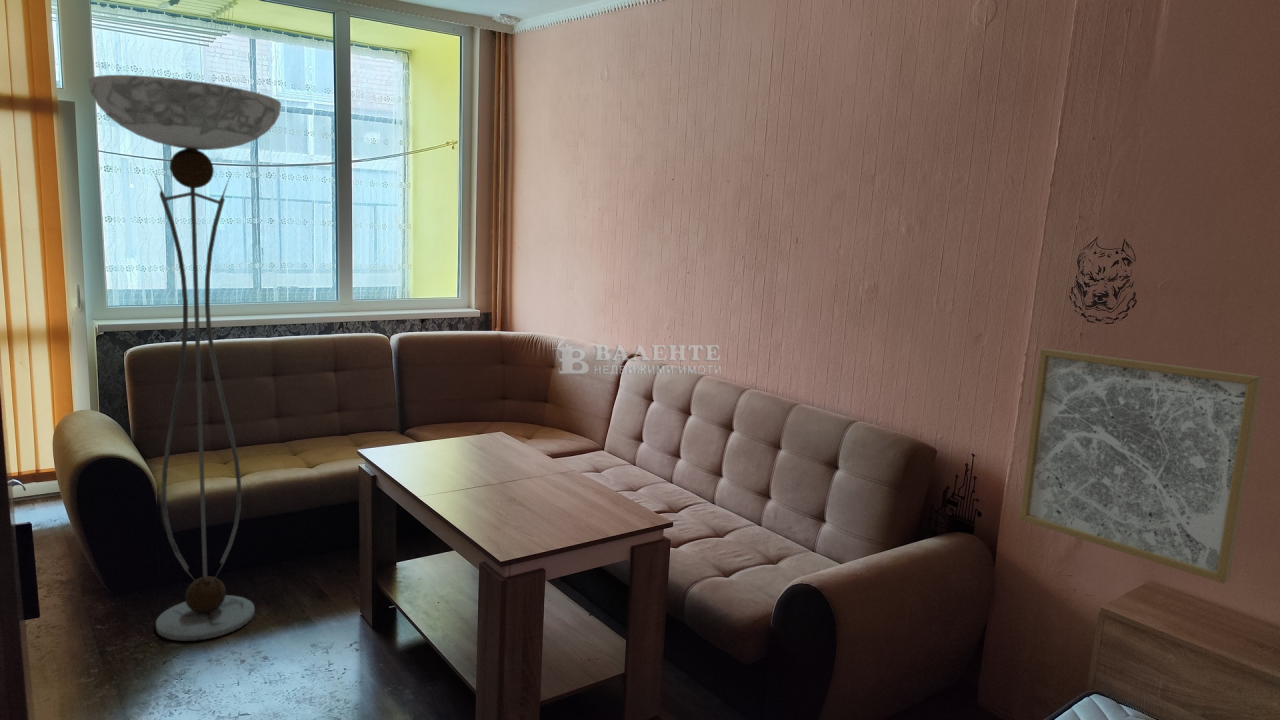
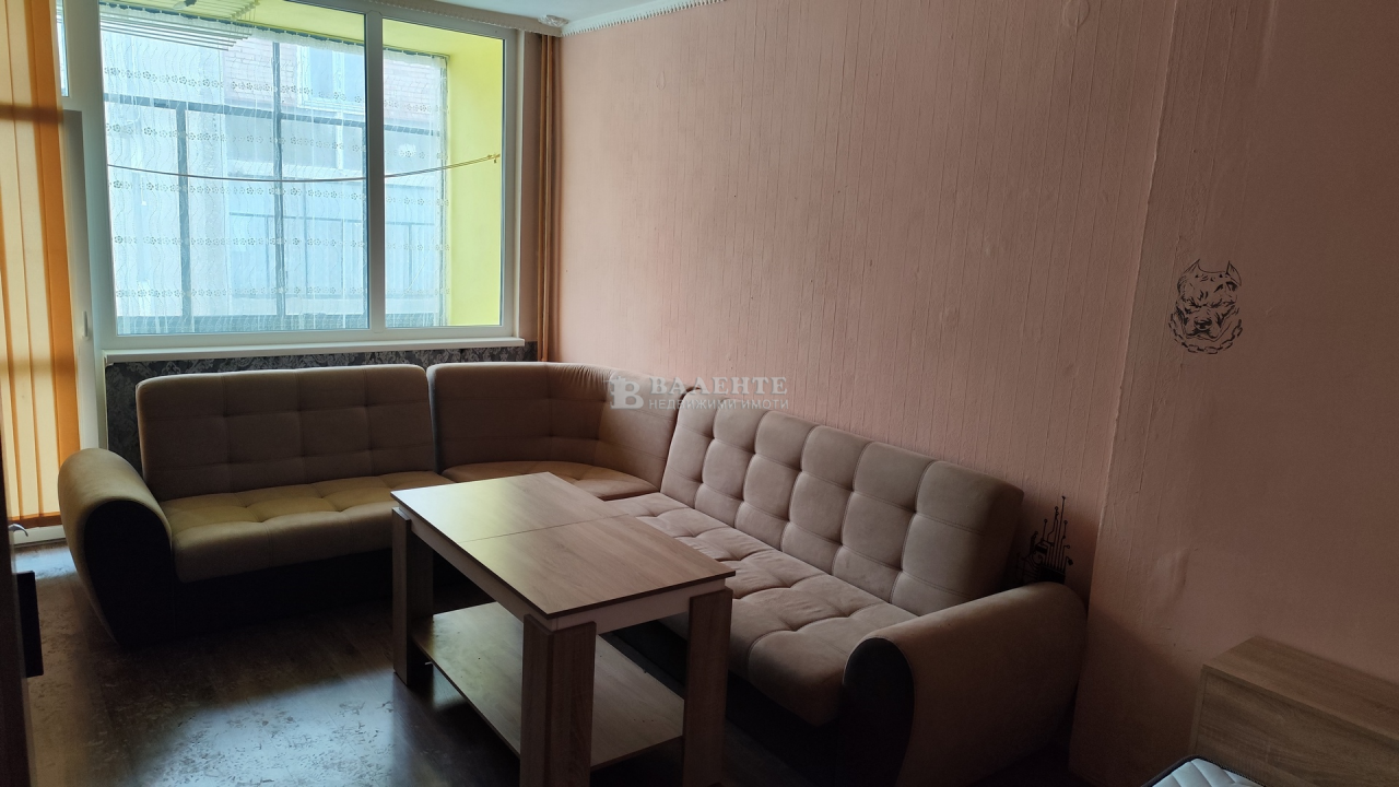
- floor lamp [87,74,282,642]
- wall art [1019,348,1264,585]
